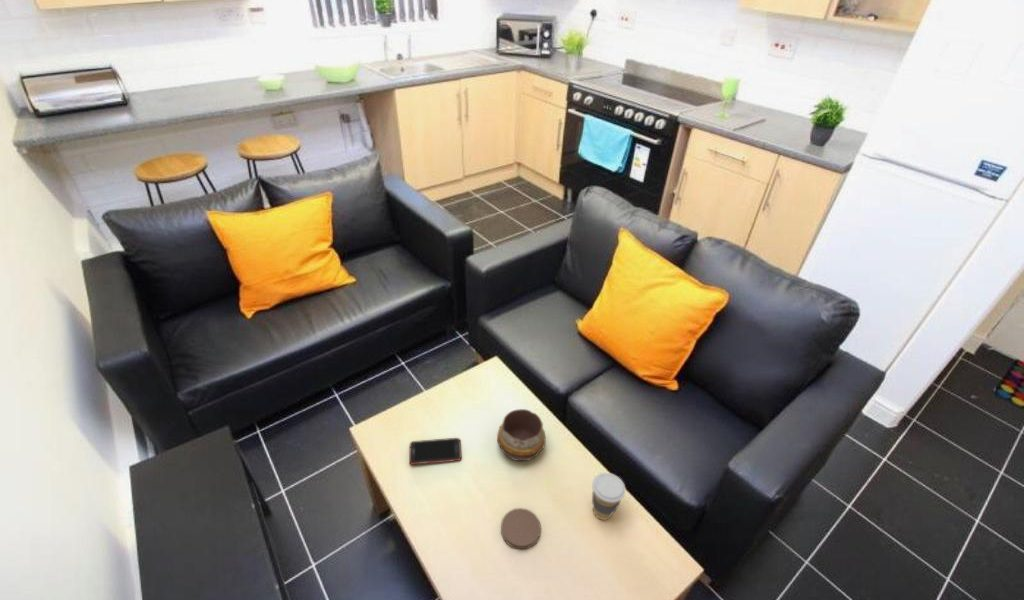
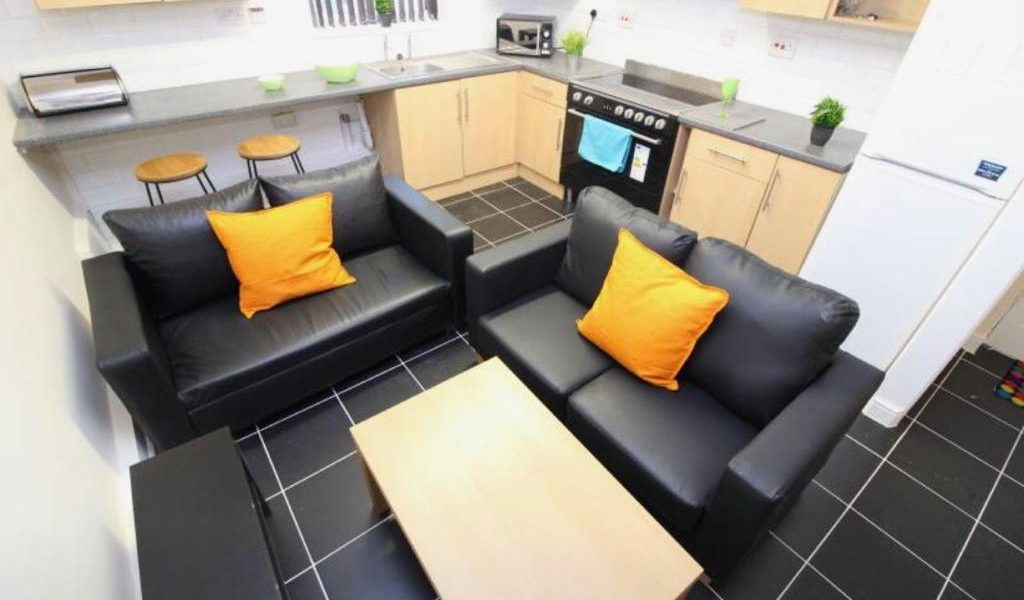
- coffee cup [591,472,627,521]
- coaster [500,507,542,550]
- decorative bowl [496,408,546,462]
- cell phone [408,437,462,466]
